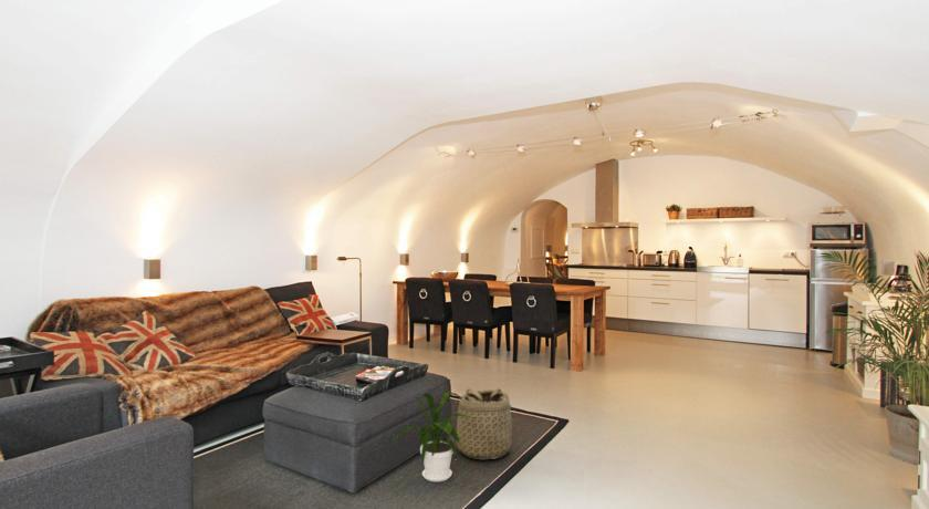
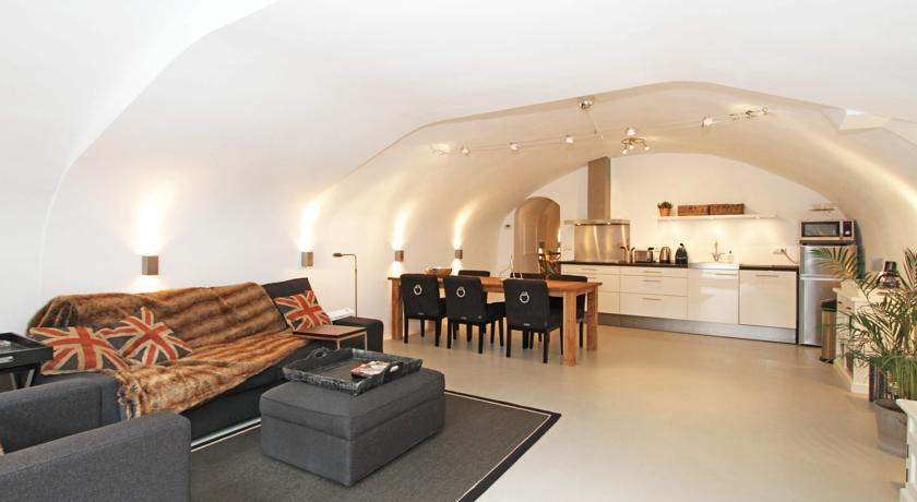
- basket [449,387,519,460]
- house plant [389,391,472,482]
